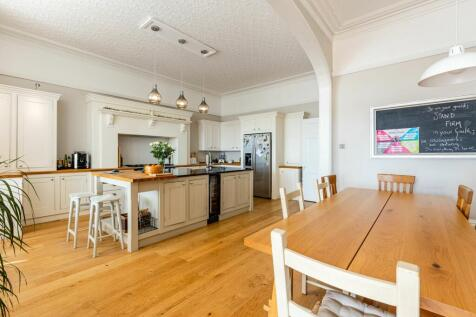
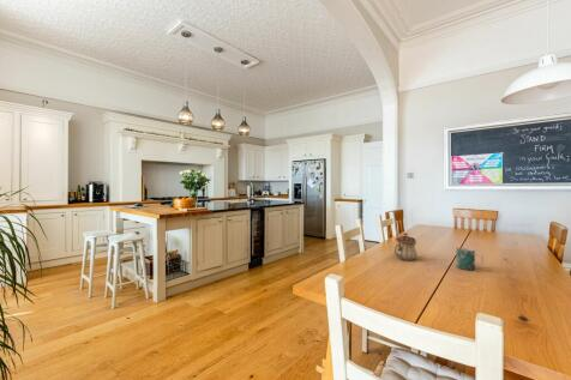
+ mug [455,246,485,271]
+ teapot [393,231,419,261]
